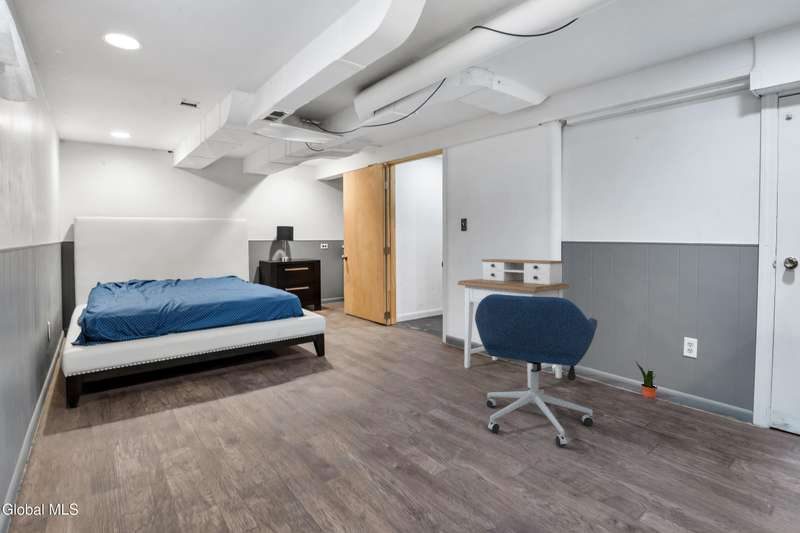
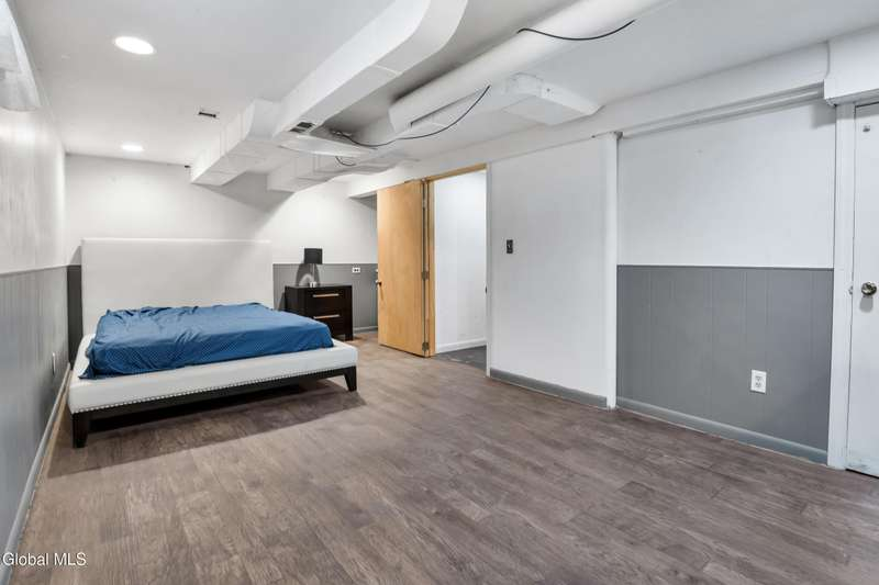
- potted plant [635,360,658,399]
- office chair [474,294,598,447]
- desk [457,258,570,389]
